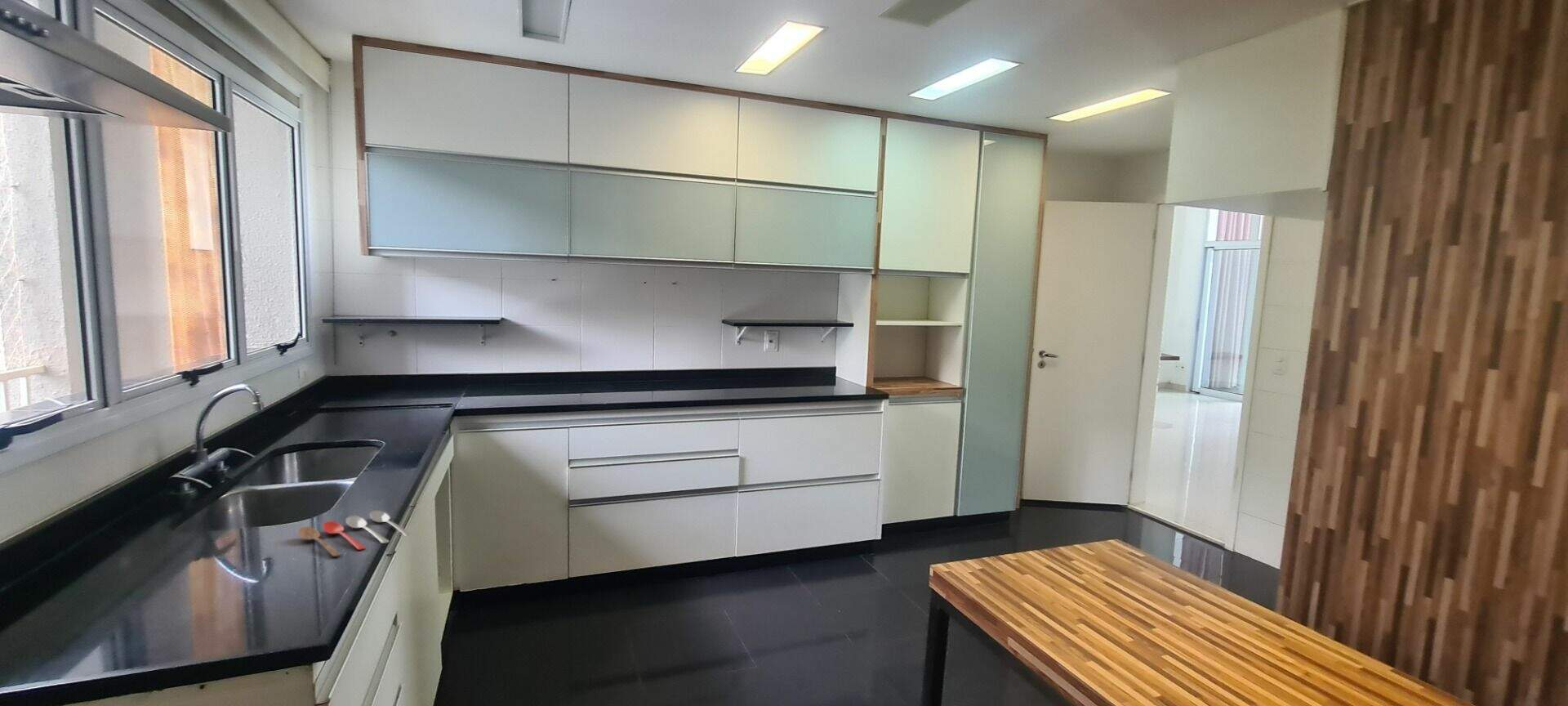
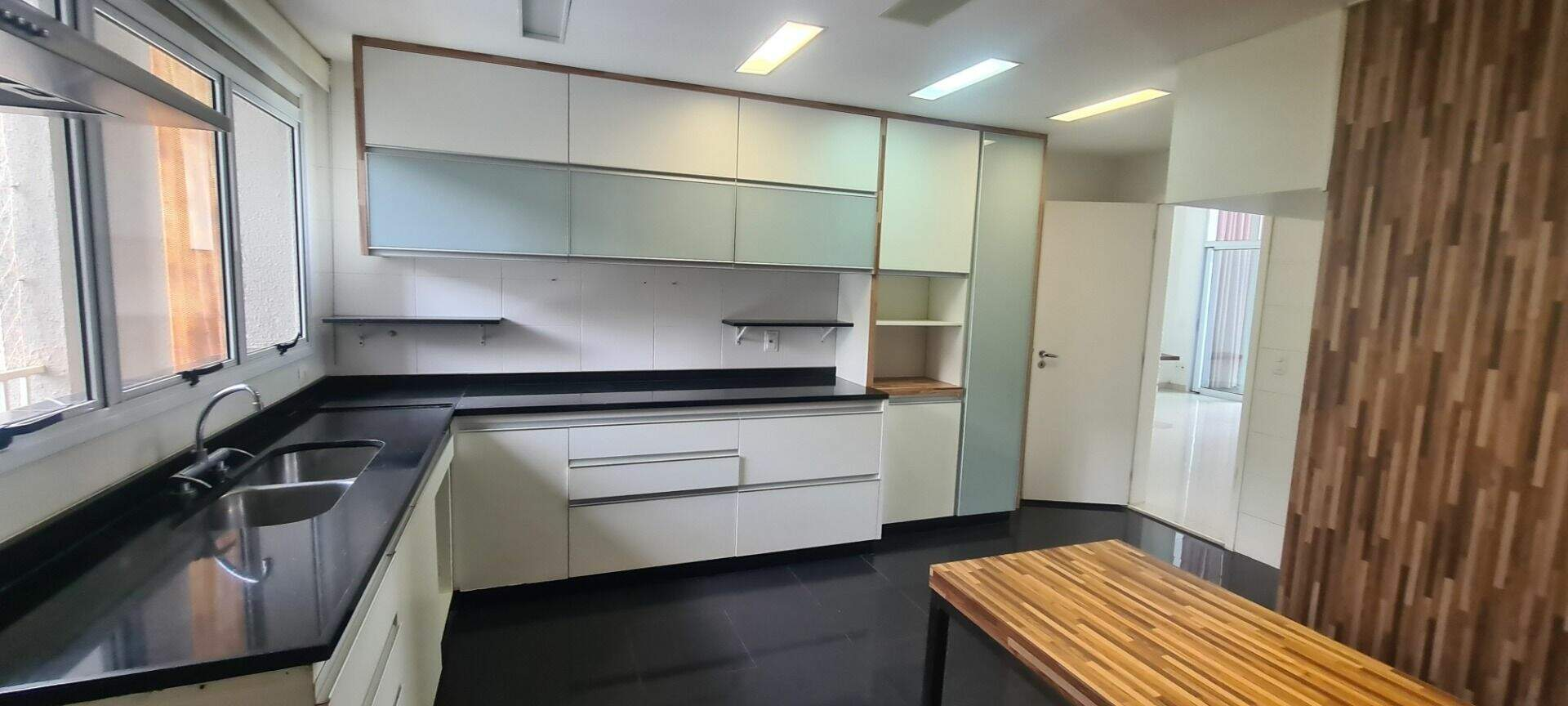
- cooking utensil [297,510,413,557]
